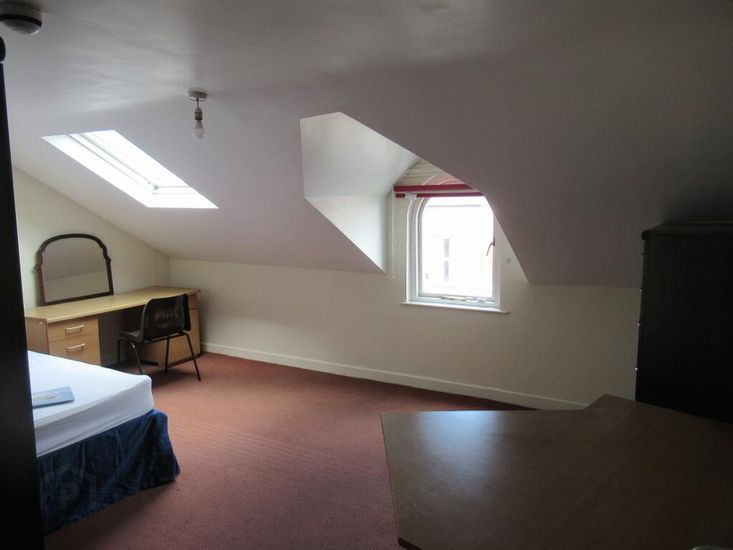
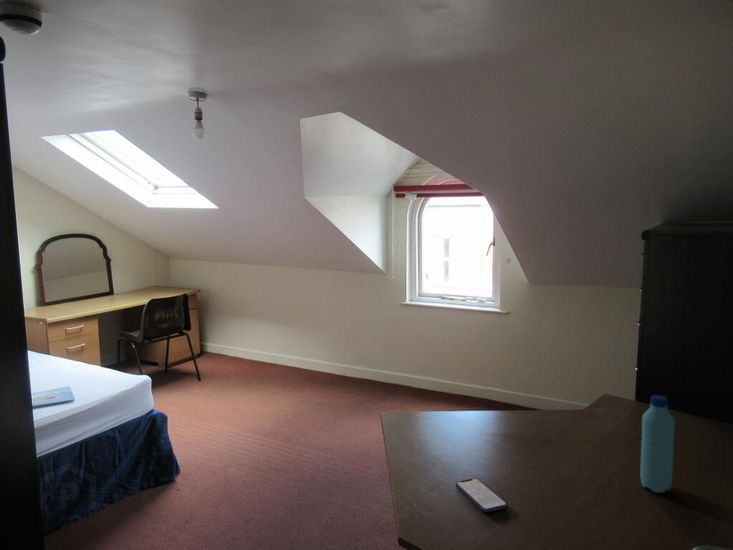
+ water bottle [639,394,676,494]
+ smartphone [455,477,508,513]
